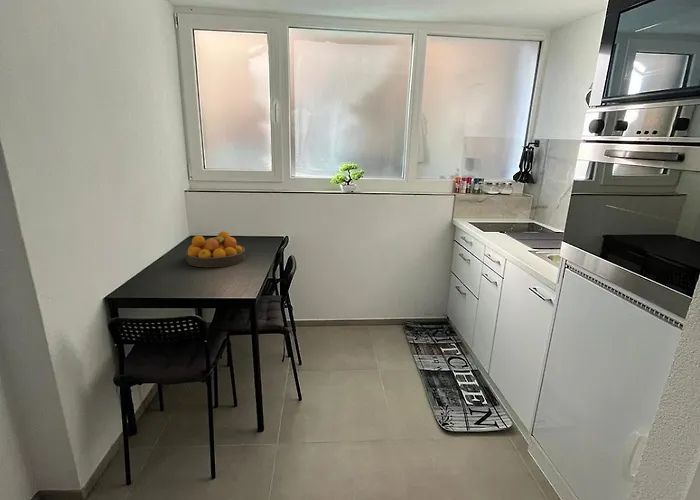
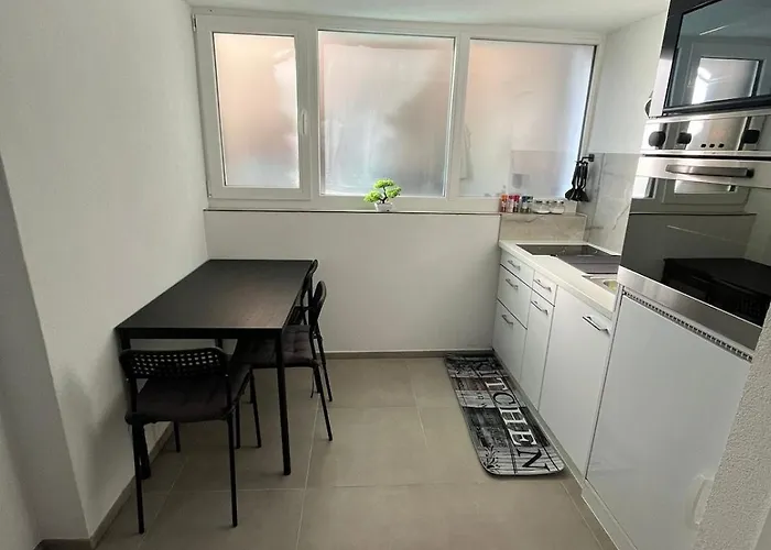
- fruit bowl [185,230,246,268]
